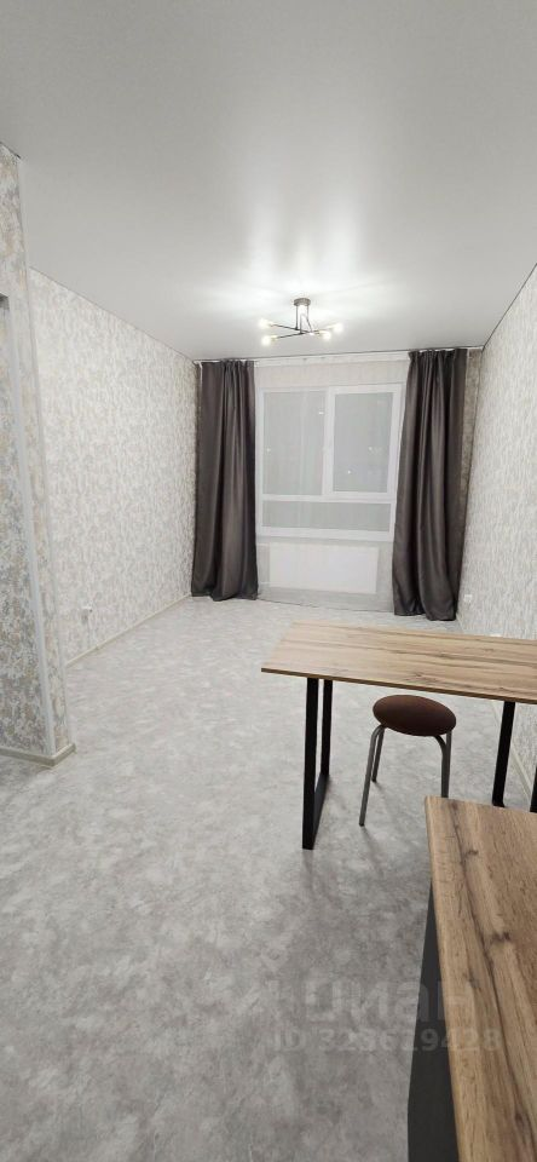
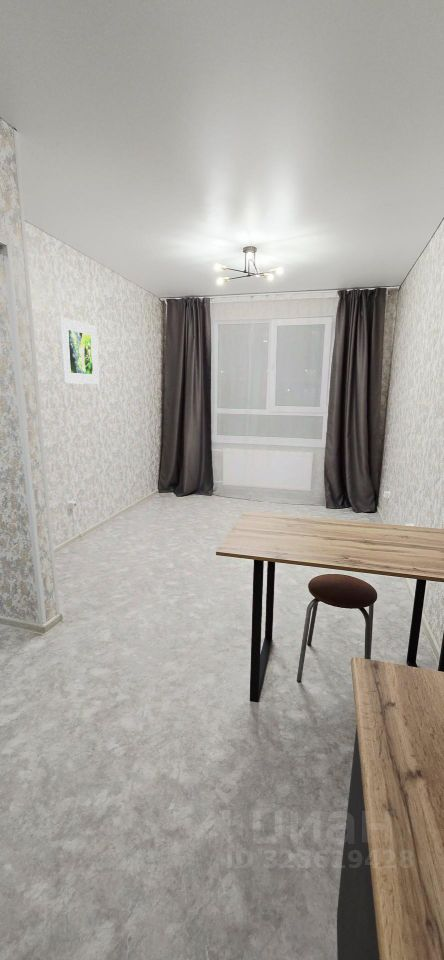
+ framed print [58,316,100,385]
